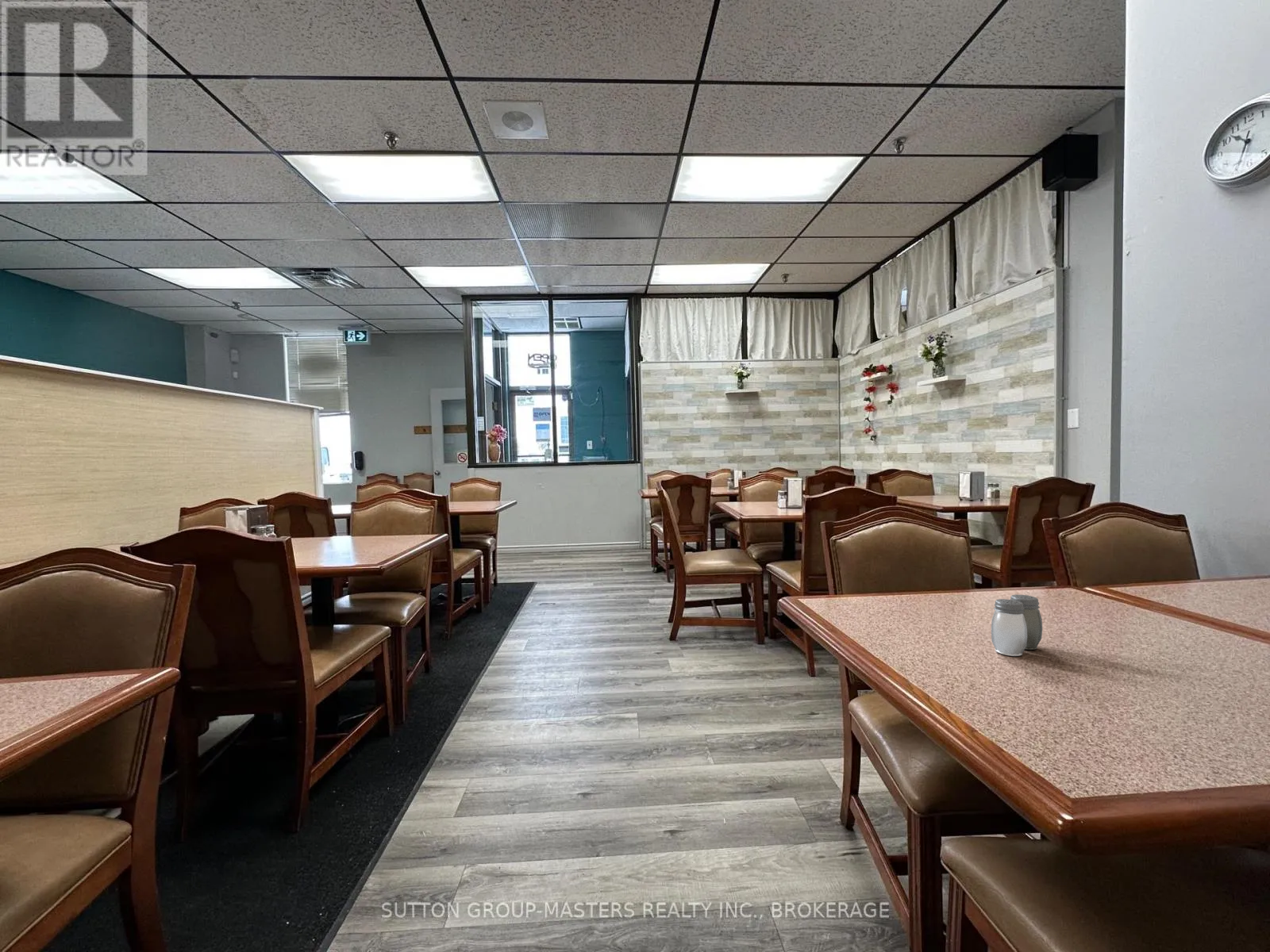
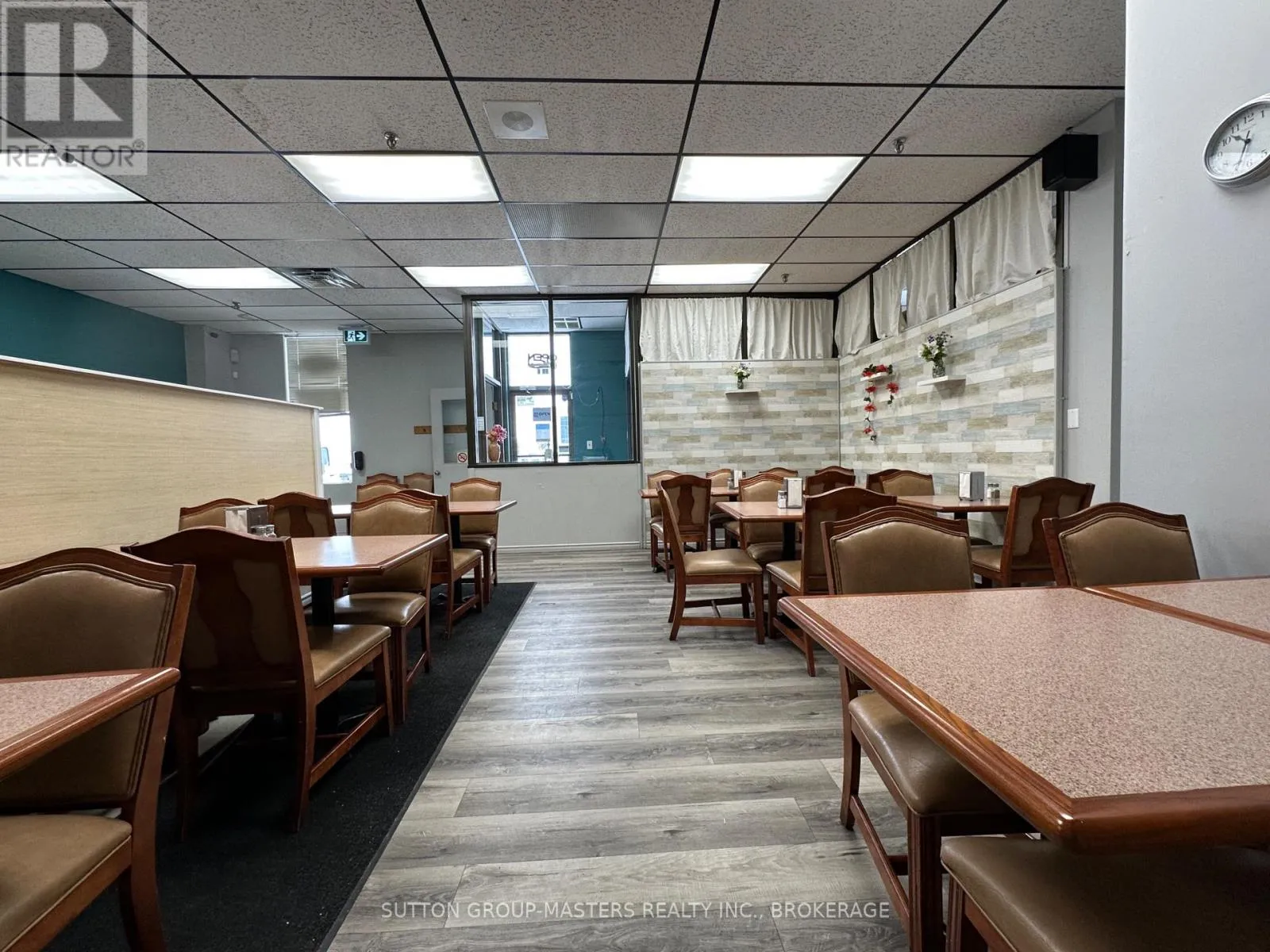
- salt and pepper shaker [991,593,1043,657]
